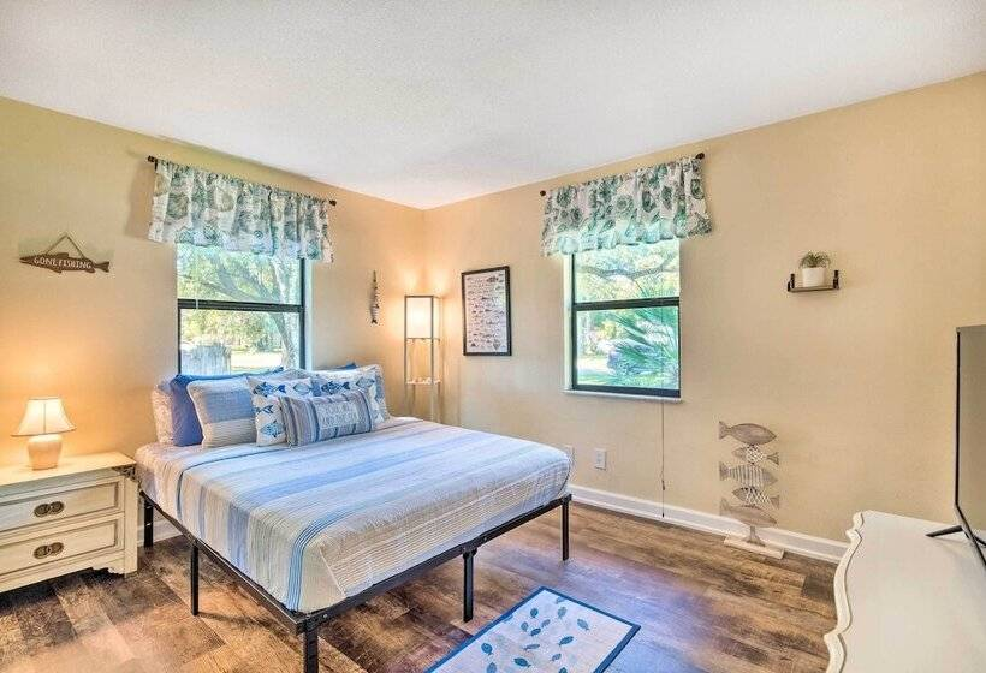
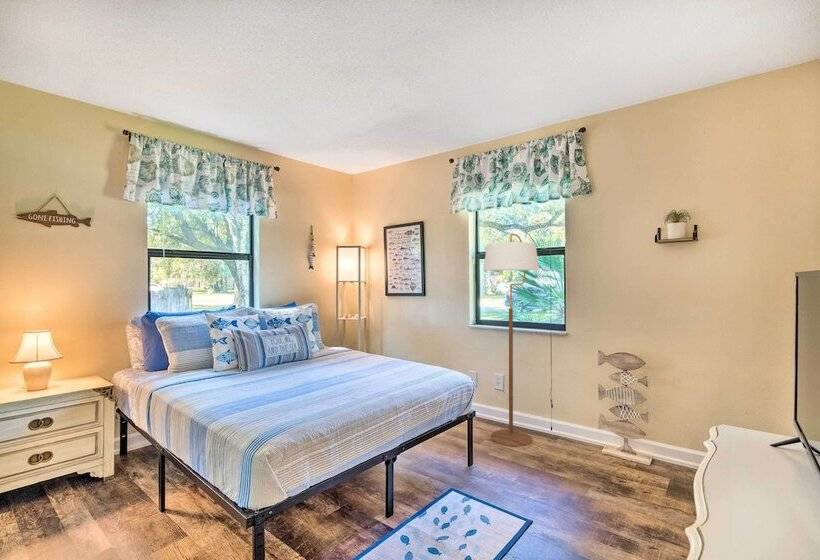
+ floor lamp [483,233,540,448]
